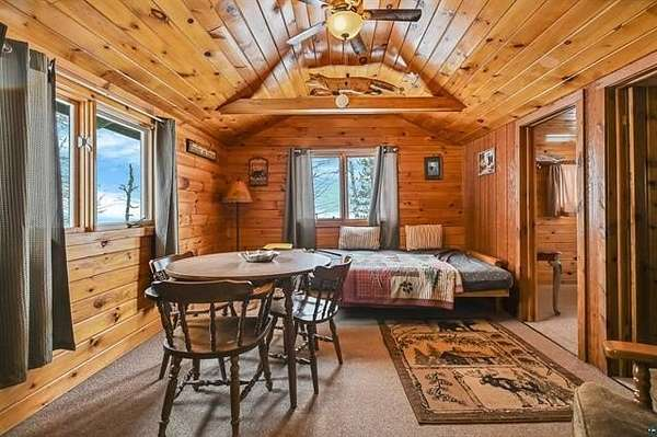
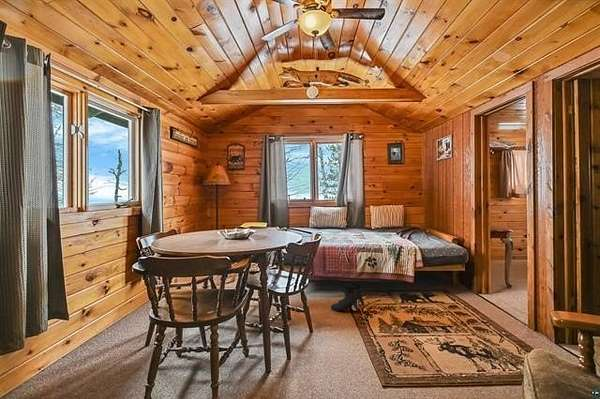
+ boots [330,282,365,311]
